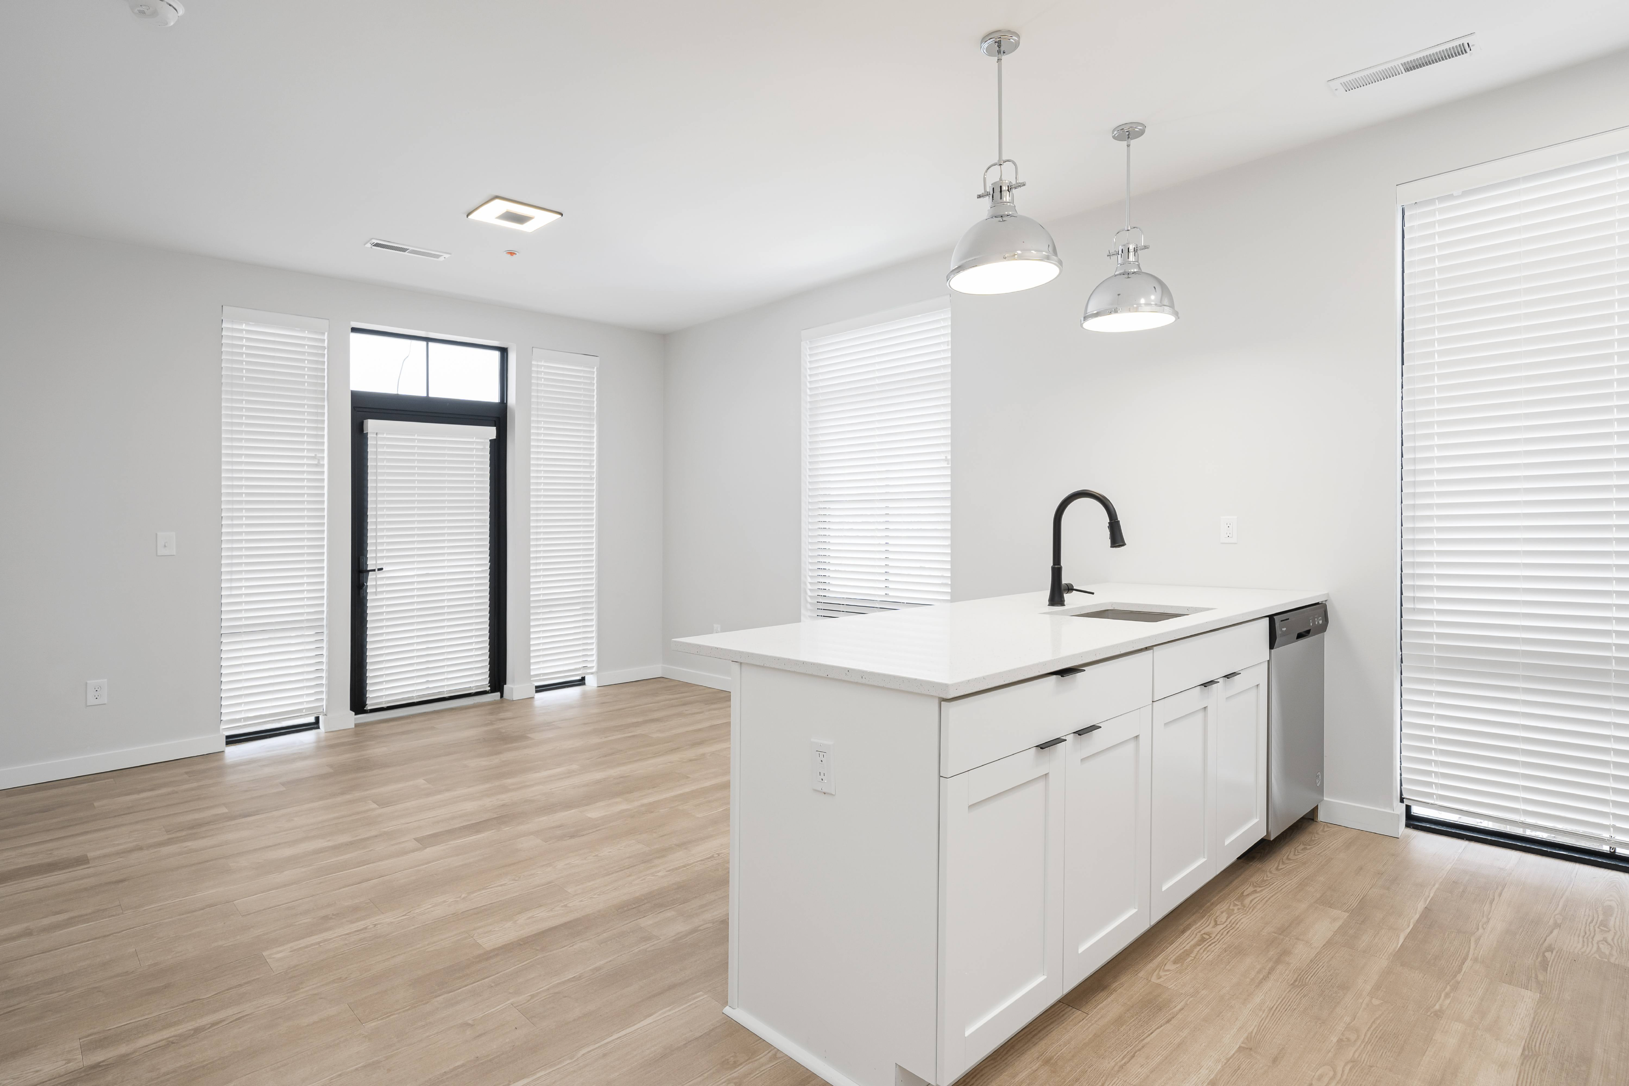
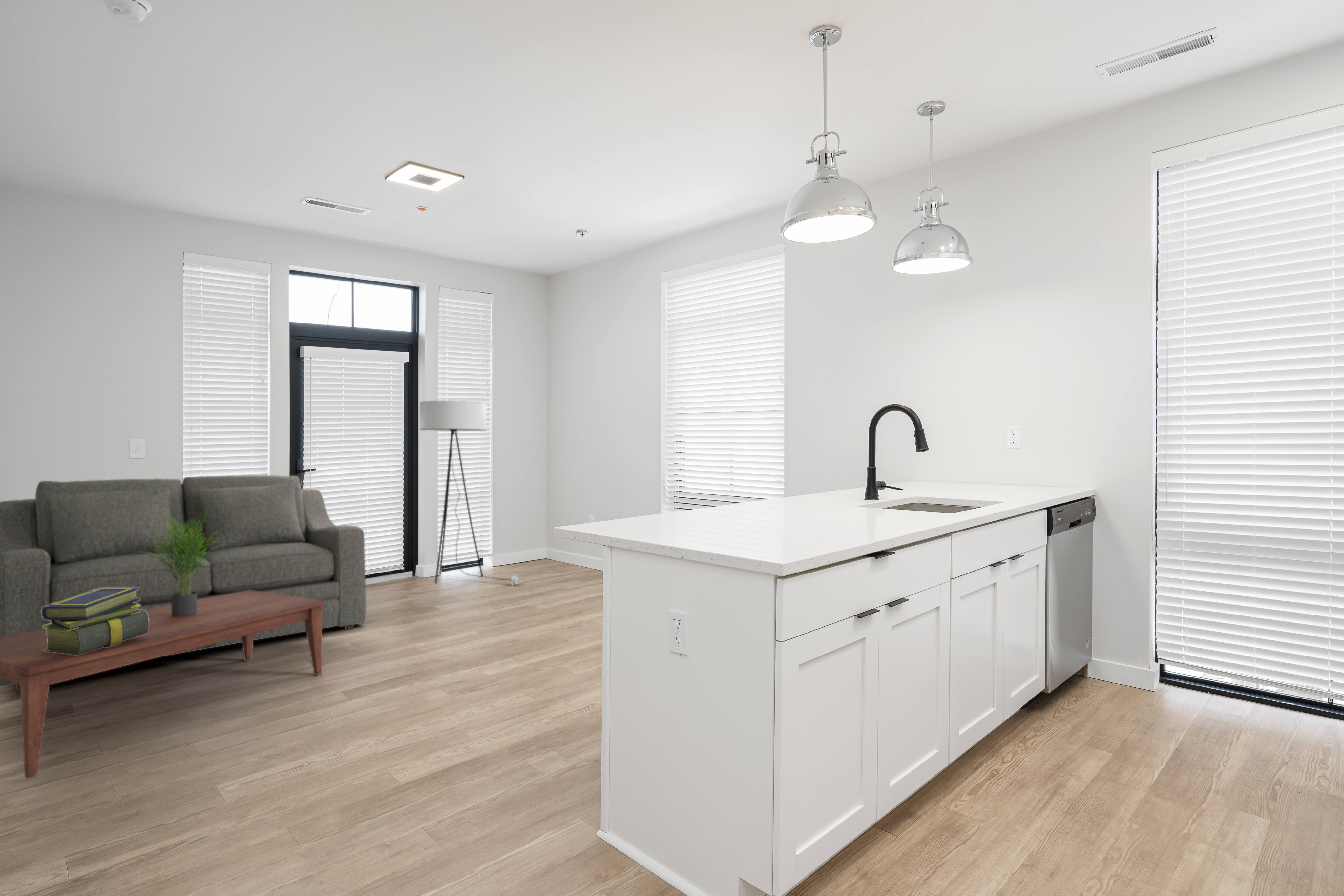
+ sofa [0,475,366,691]
+ potted plant [141,509,216,616]
+ stack of books [42,588,149,655]
+ smoke detector [574,229,590,237]
+ floor lamp [419,401,521,586]
+ coffee table [0,590,323,779]
